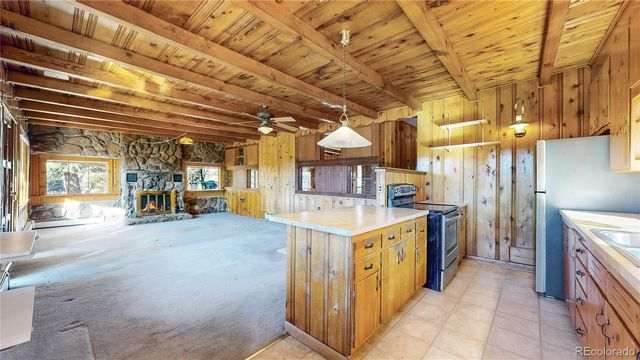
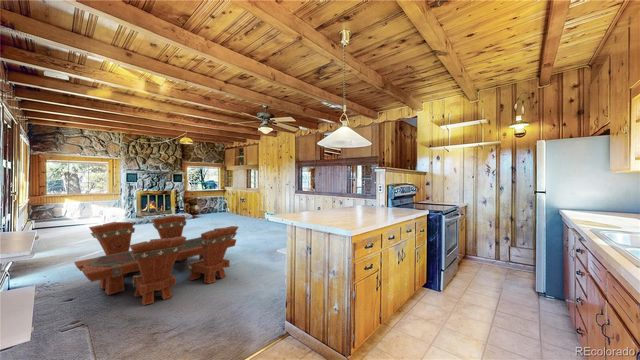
+ dining set [73,214,239,306]
